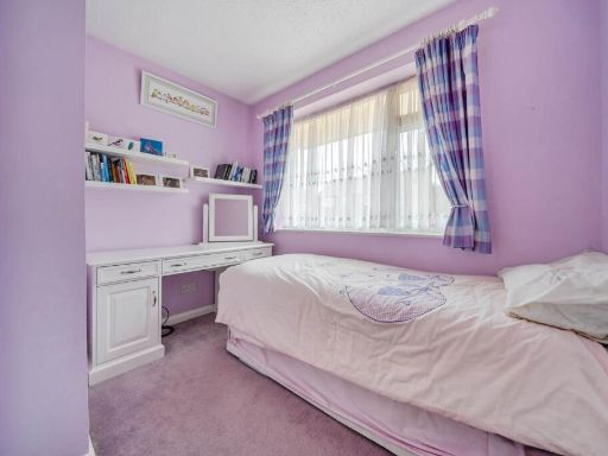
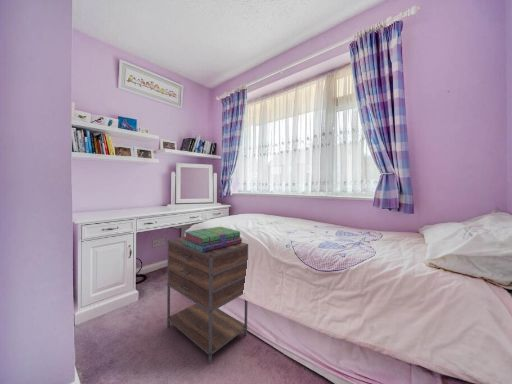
+ stack of books [182,226,243,252]
+ nightstand [166,236,249,365]
